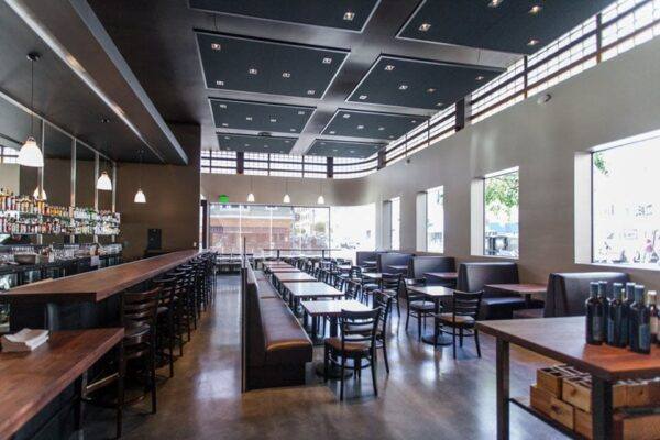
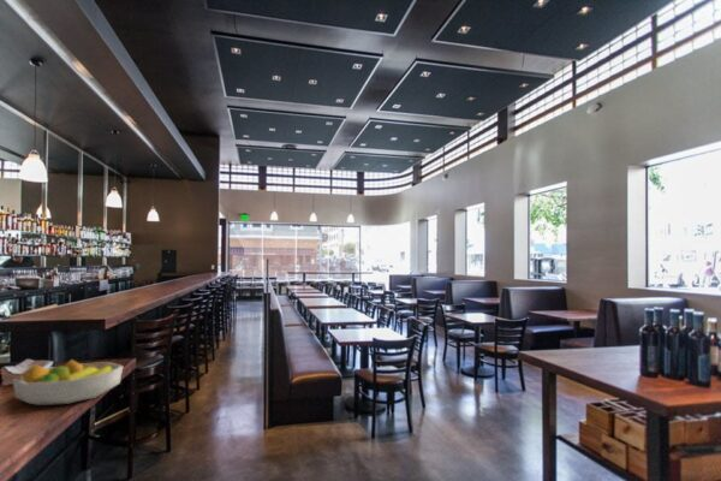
+ fruit bowl [11,358,124,406]
